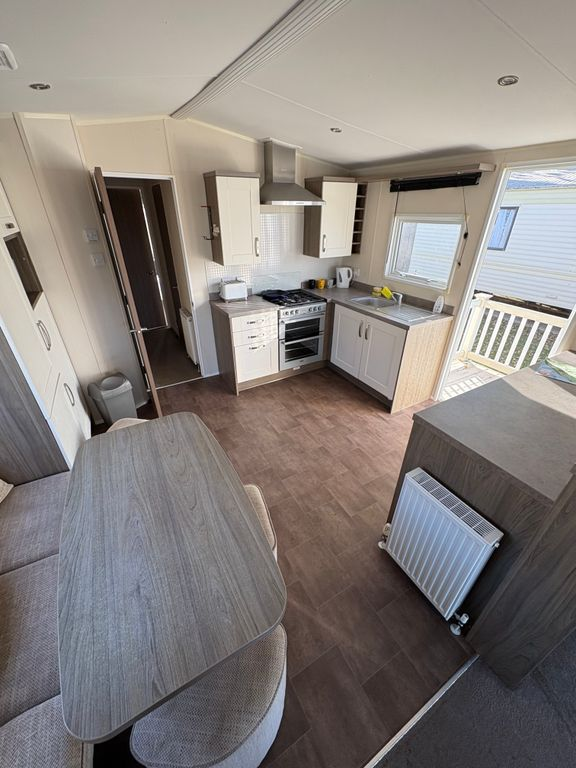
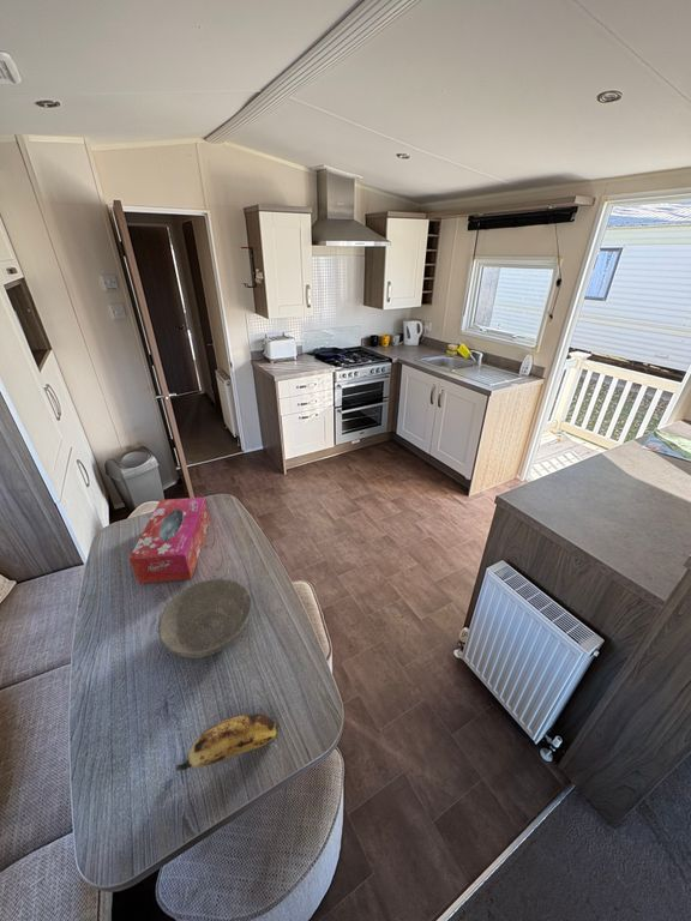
+ tissue box [128,496,211,585]
+ bowl [157,578,253,660]
+ banana [175,712,280,772]
